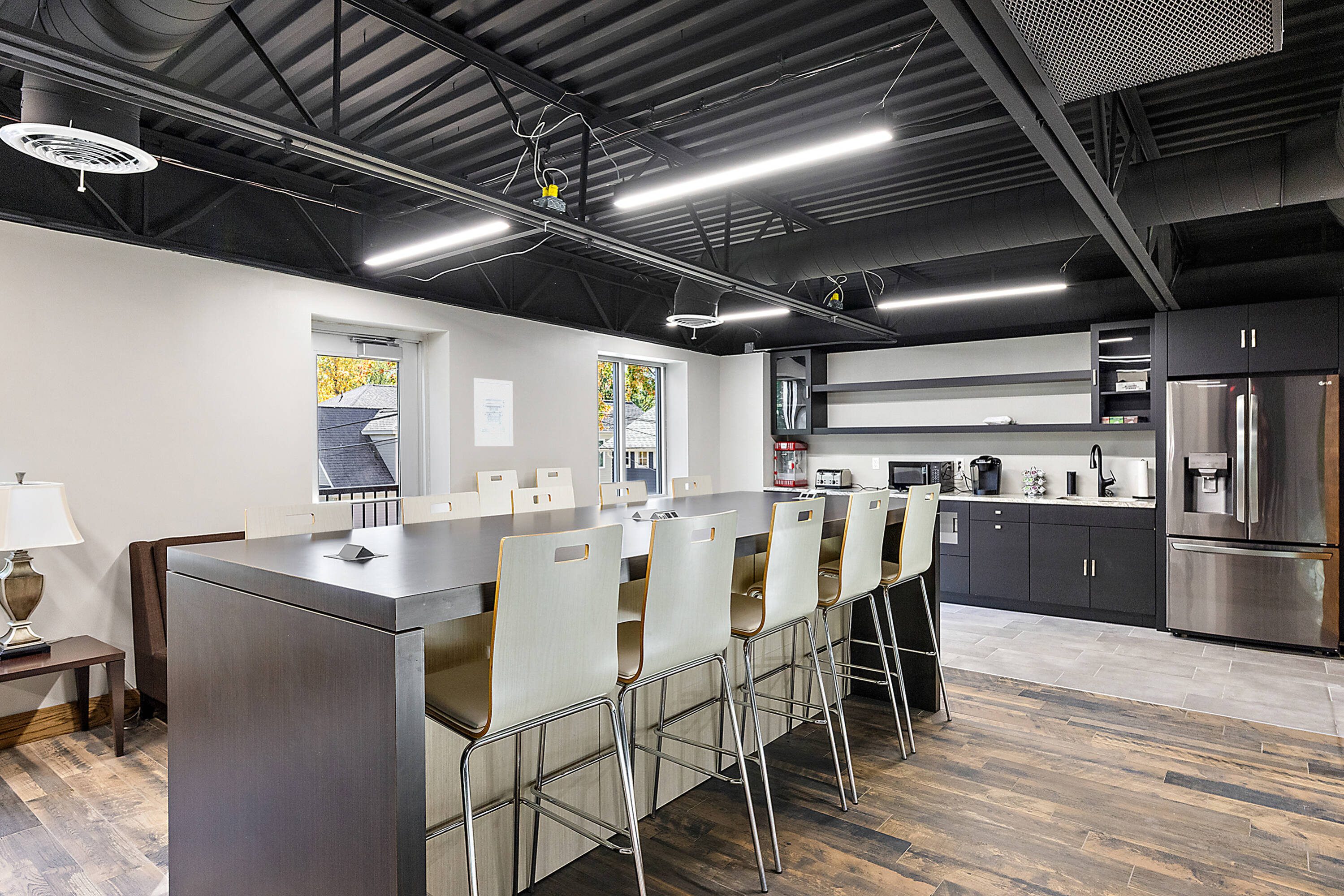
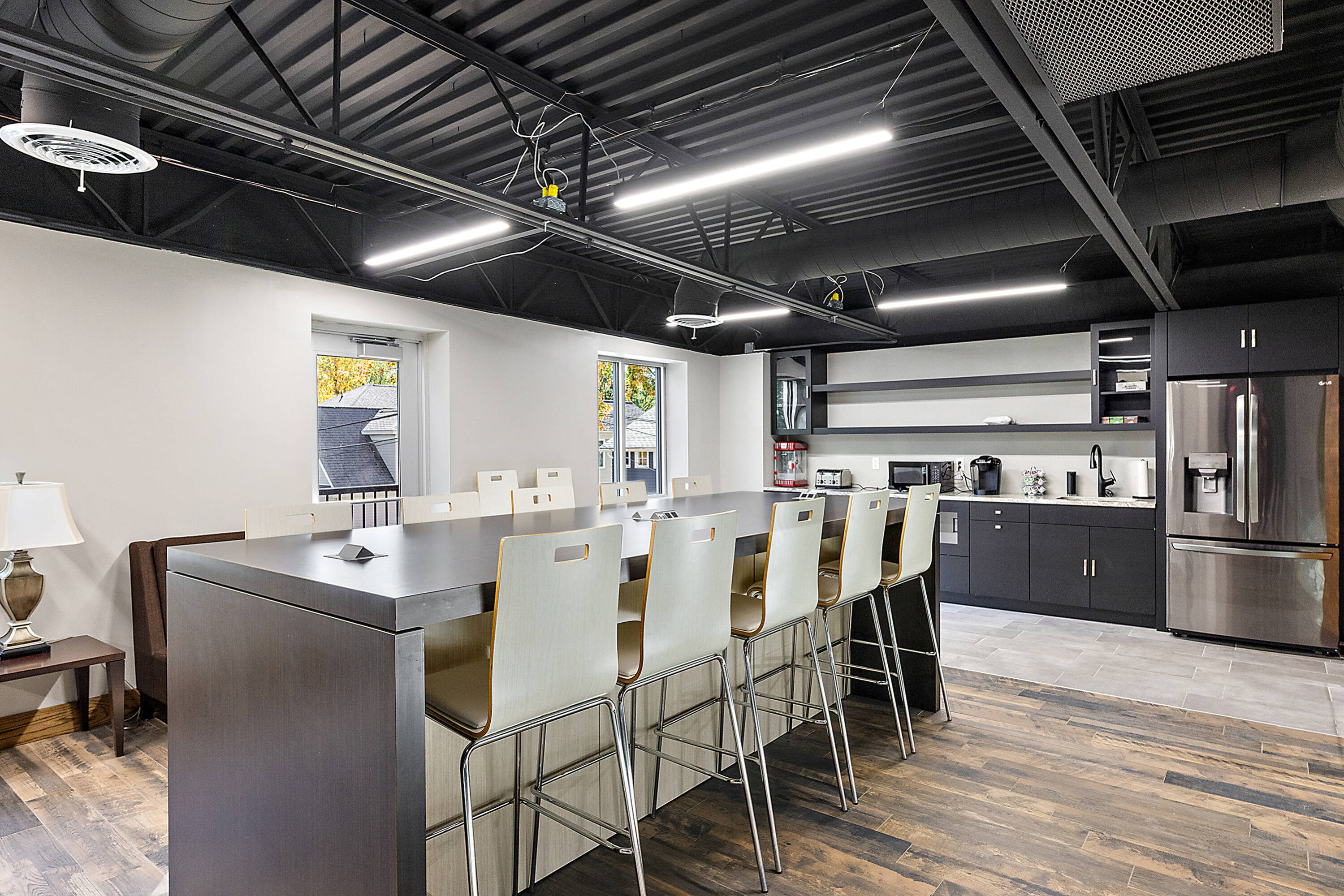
- wall art [473,377,514,447]
